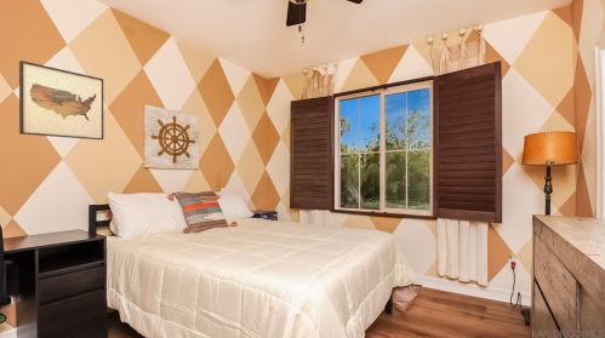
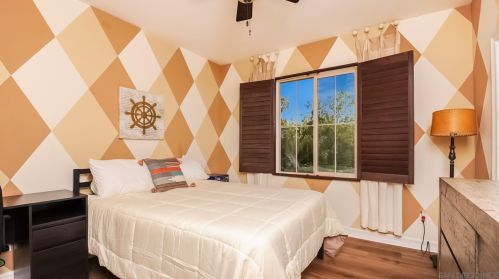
- wall art [18,59,104,141]
